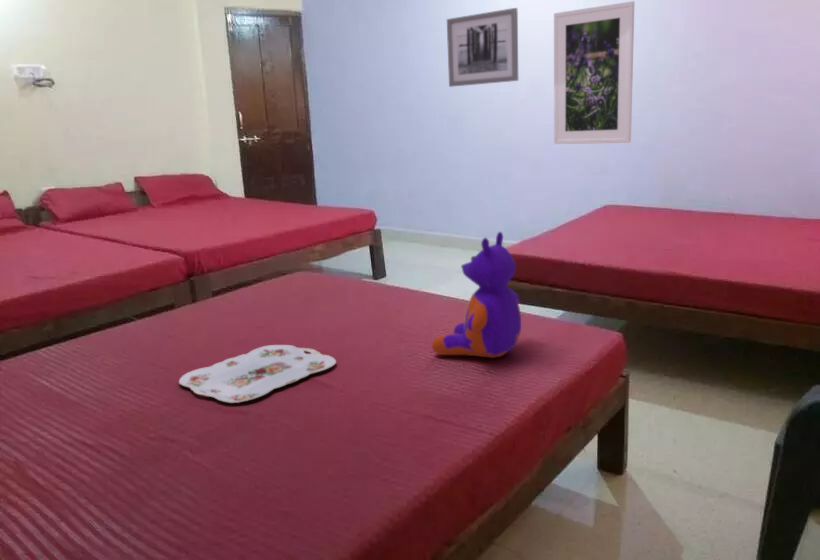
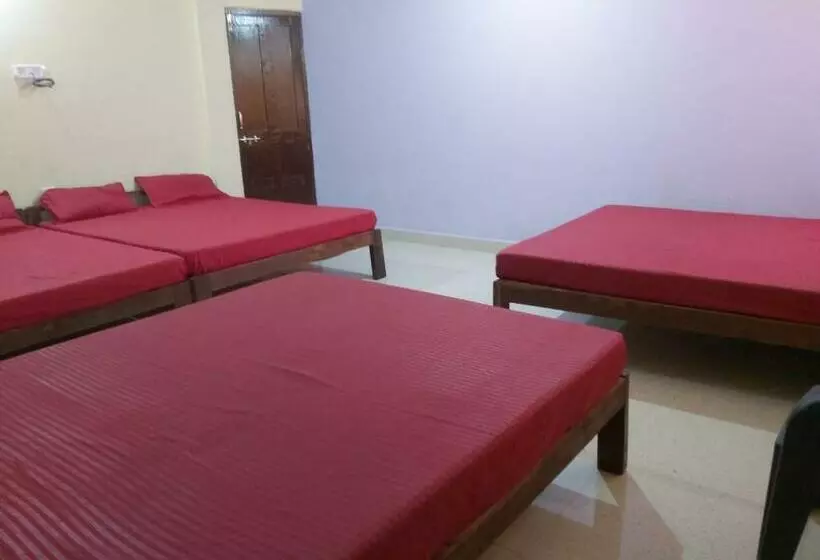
- stuffed bear [431,231,522,359]
- wall art [446,7,519,88]
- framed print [553,0,635,145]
- serving tray [178,344,337,404]
